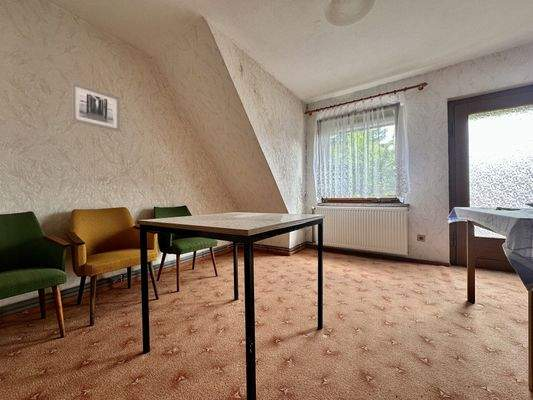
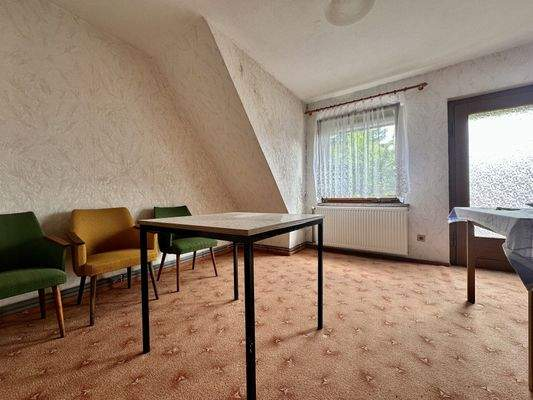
- wall art [70,81,121,133]
